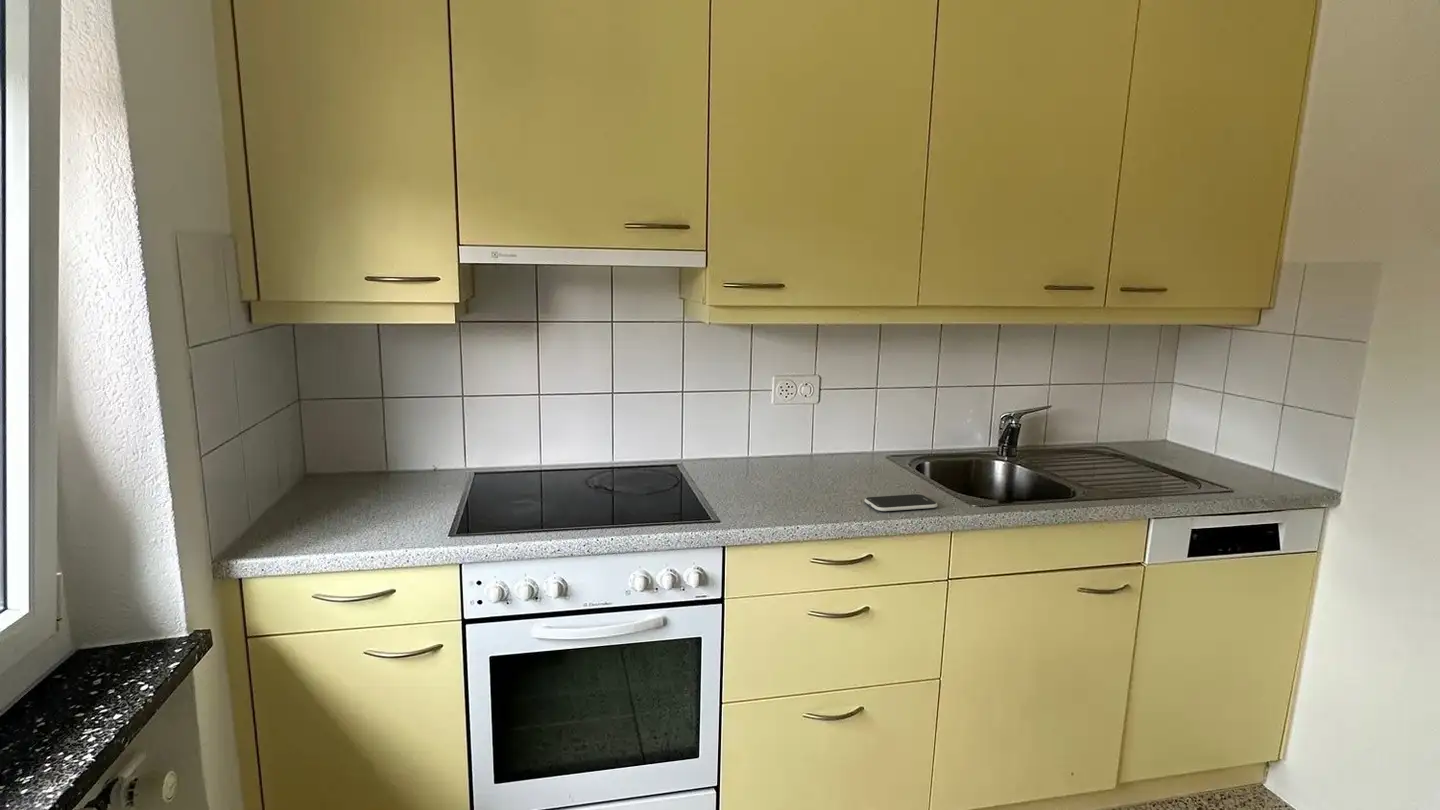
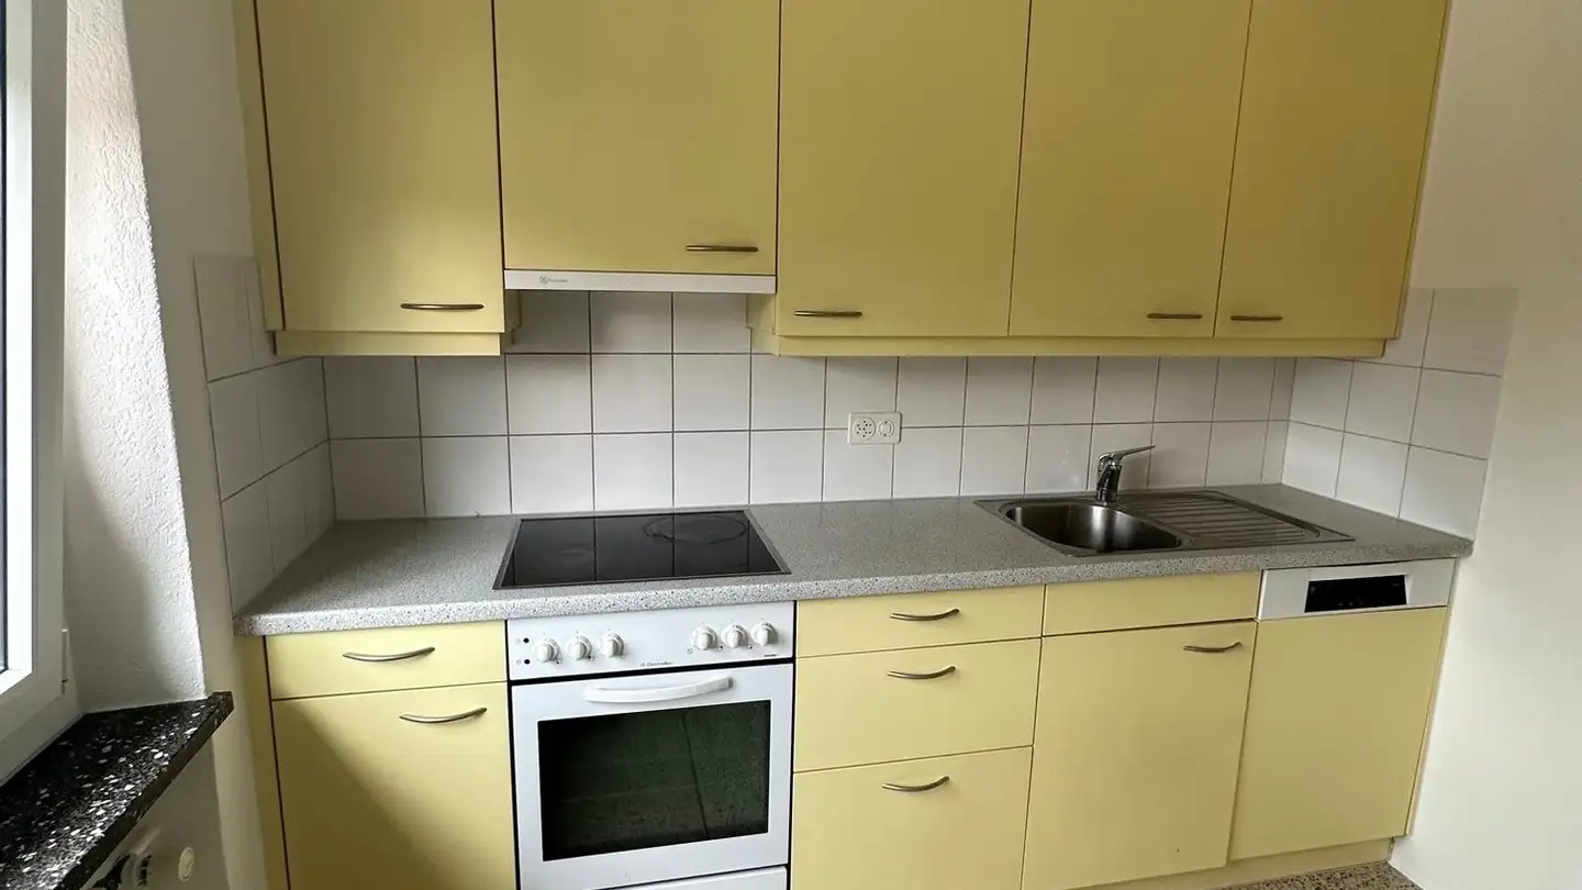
- smartphone [864,493,938,512]
